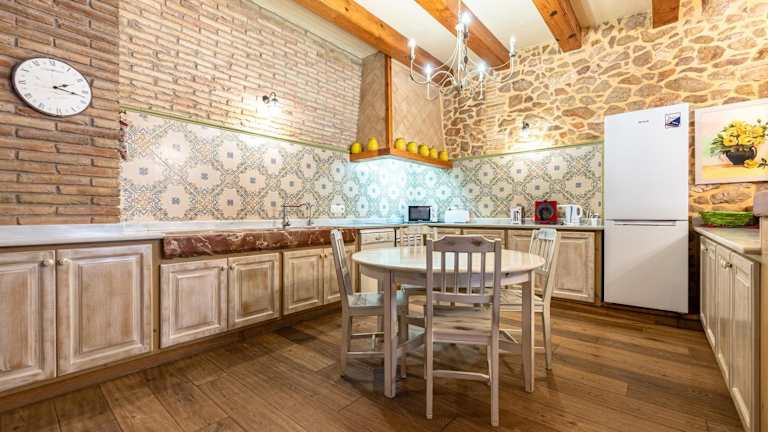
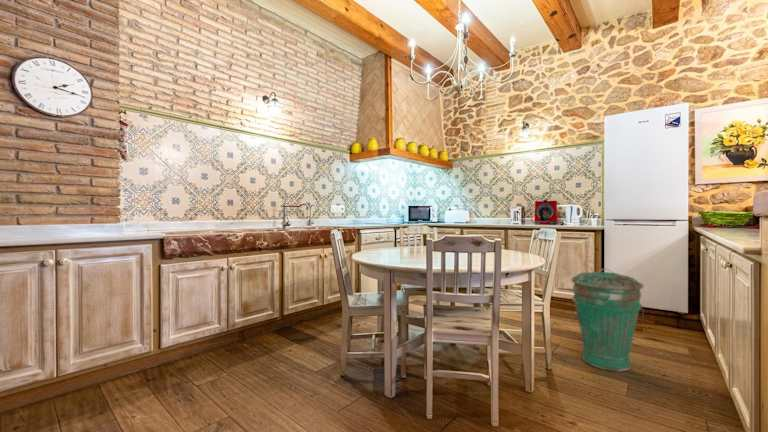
+ trash can [570,268,645,373]
